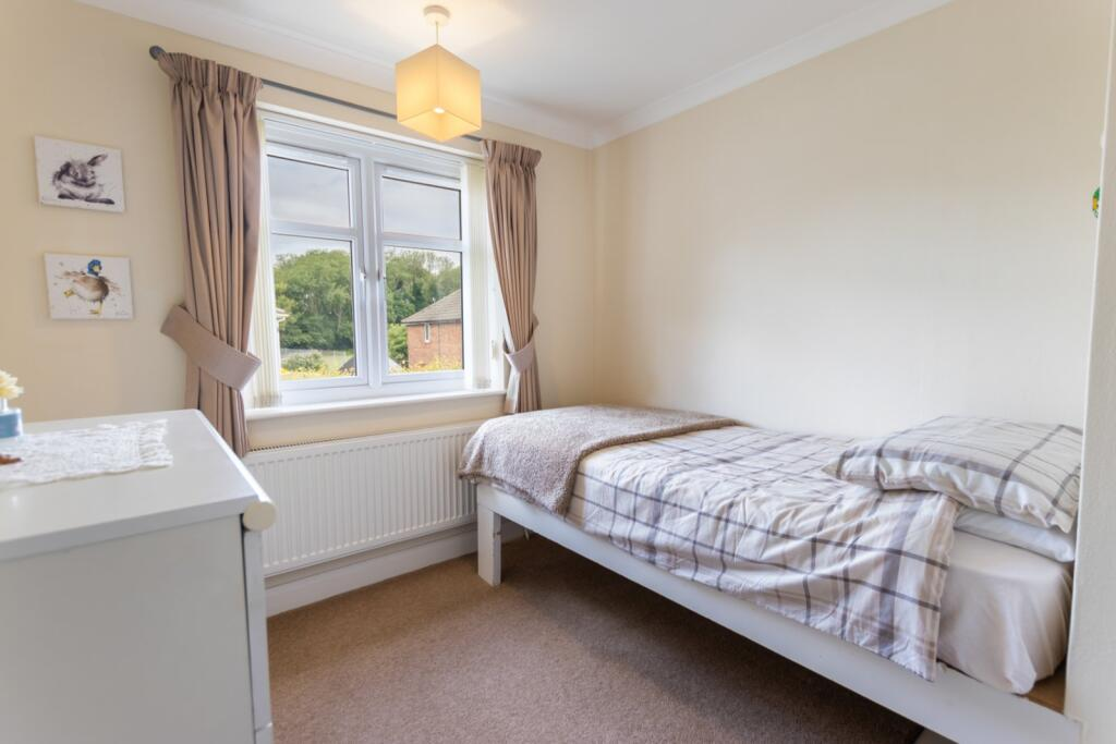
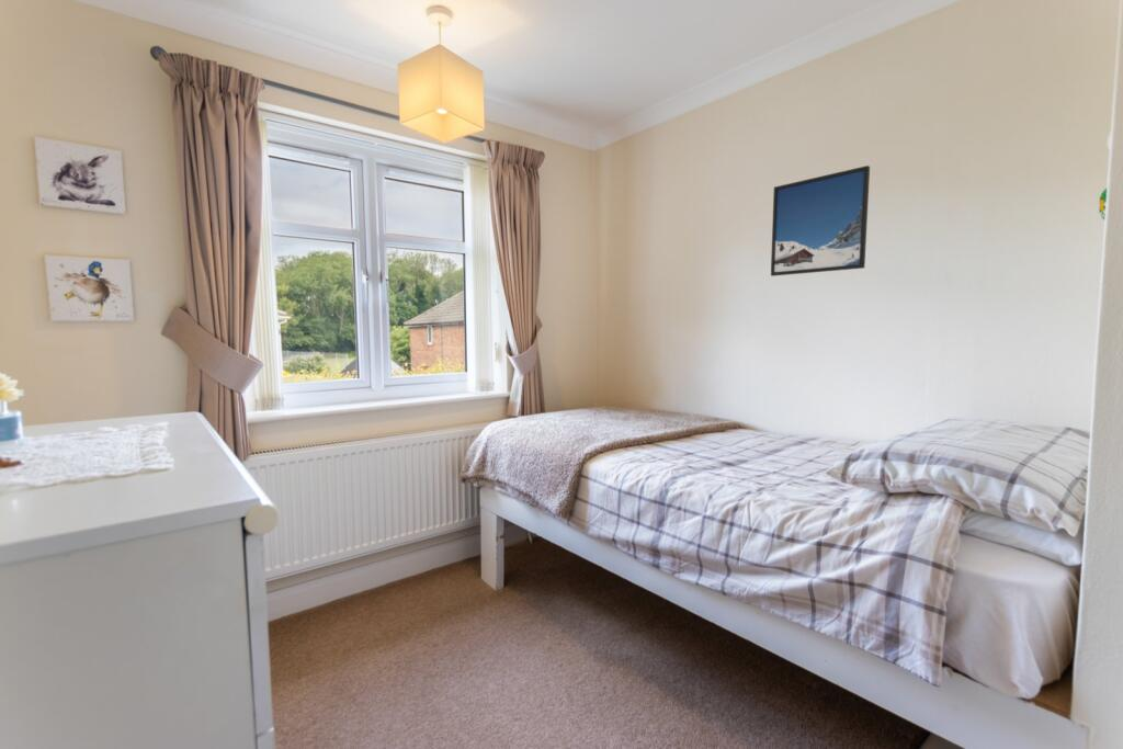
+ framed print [770,164,871,277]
